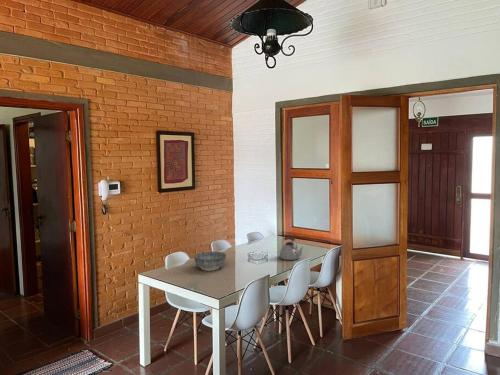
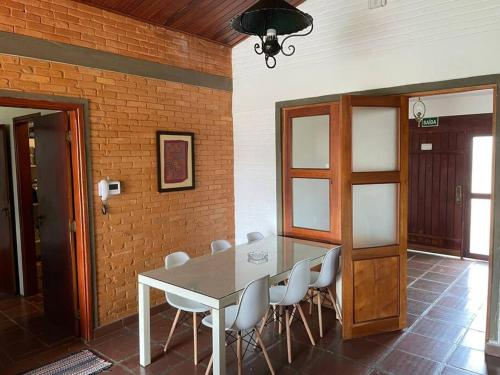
- bowl [193,251,227,272]
- kettle [279,235,305,261]
